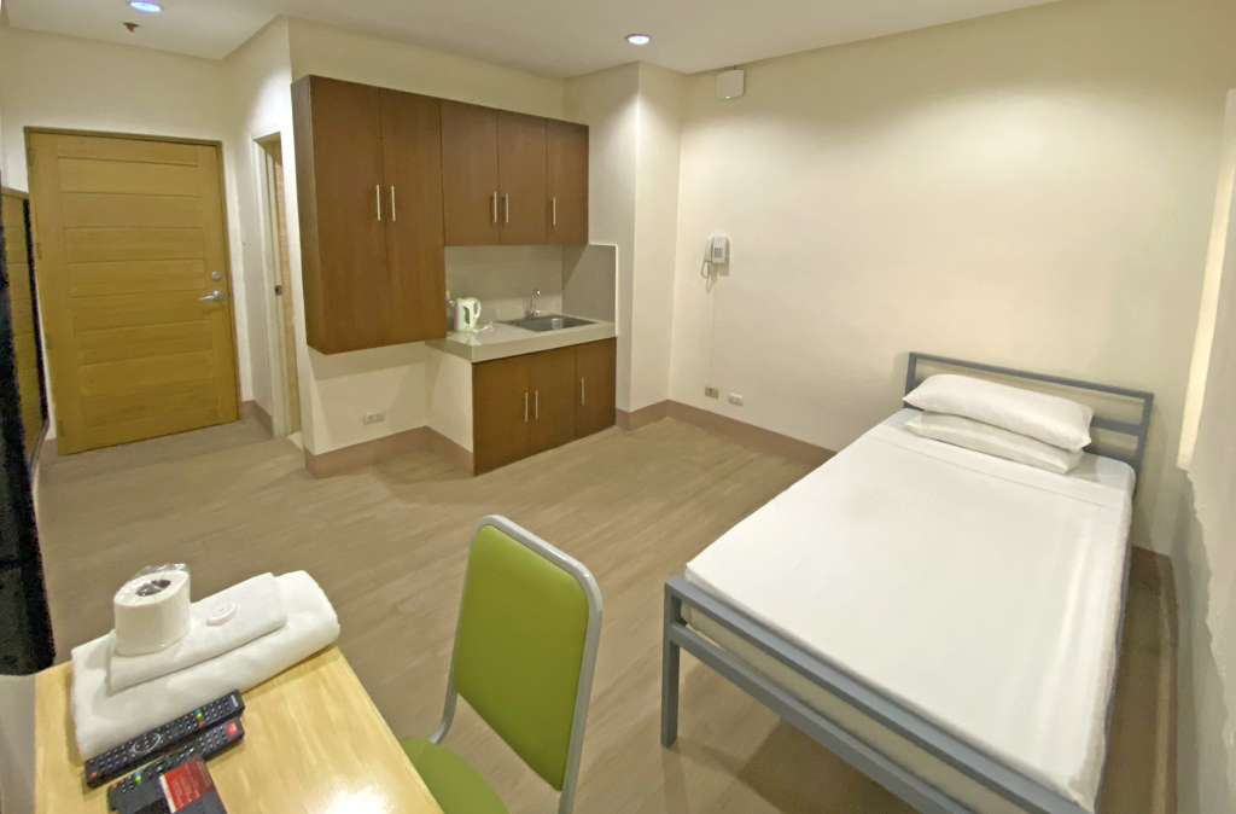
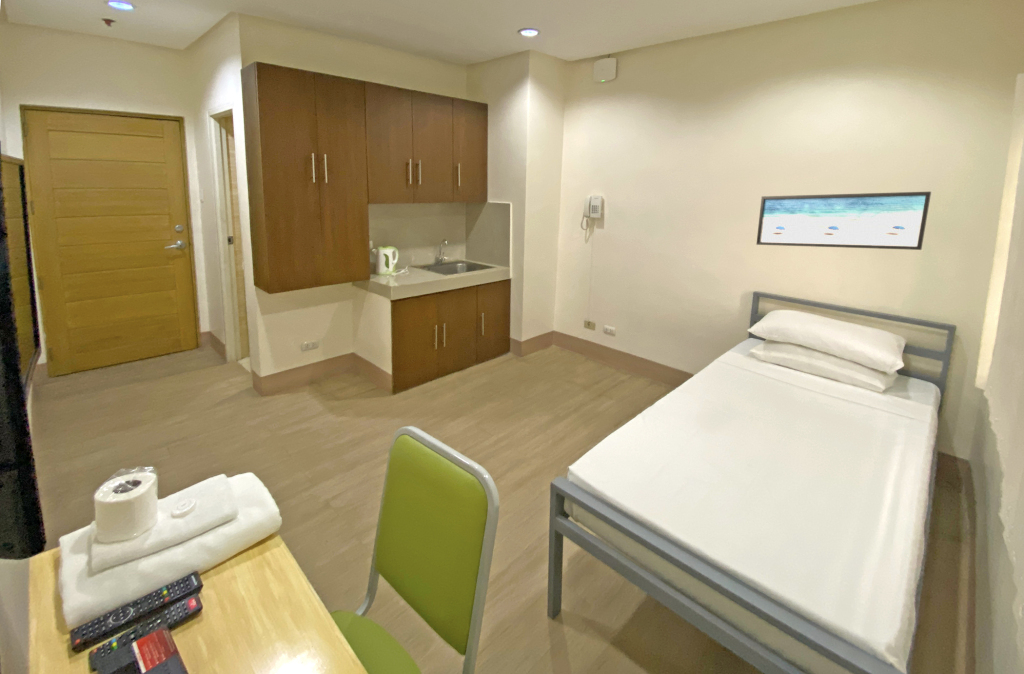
+ wall art [755,191,932,251]
